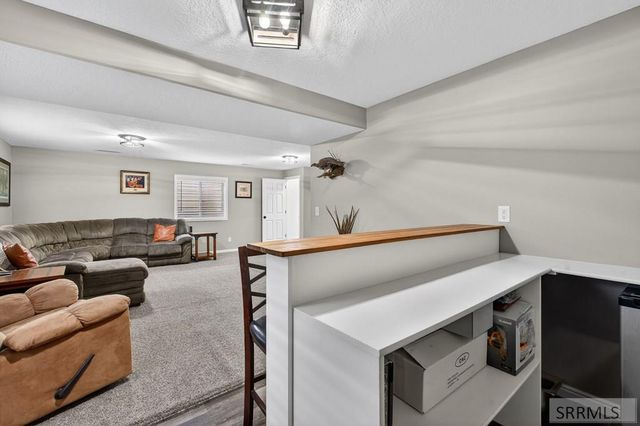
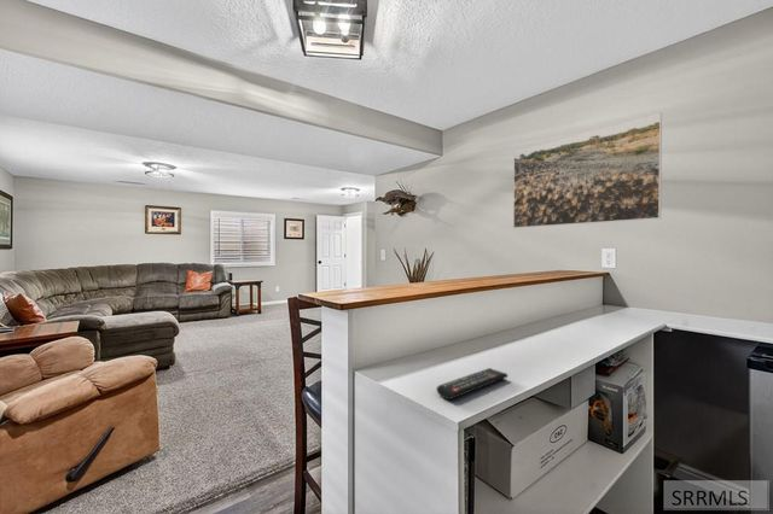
+ remote control [435,367,510,401]
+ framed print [512,111,663,229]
